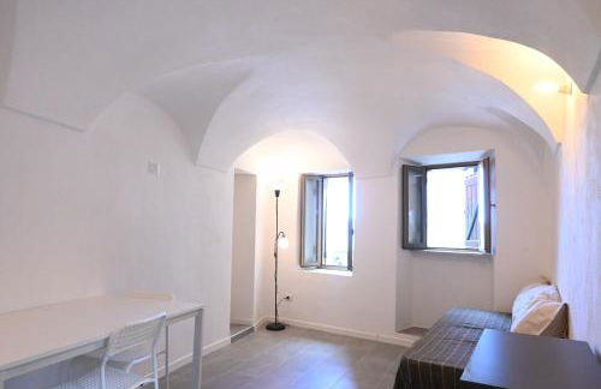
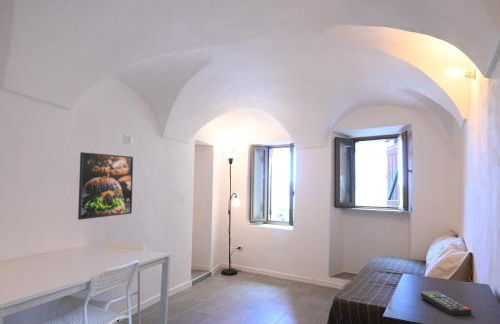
+ remote control [420,290,473,316]
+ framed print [77,151,134,221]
